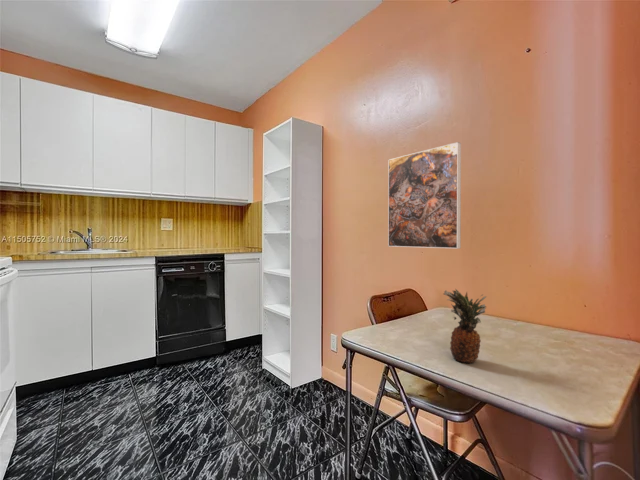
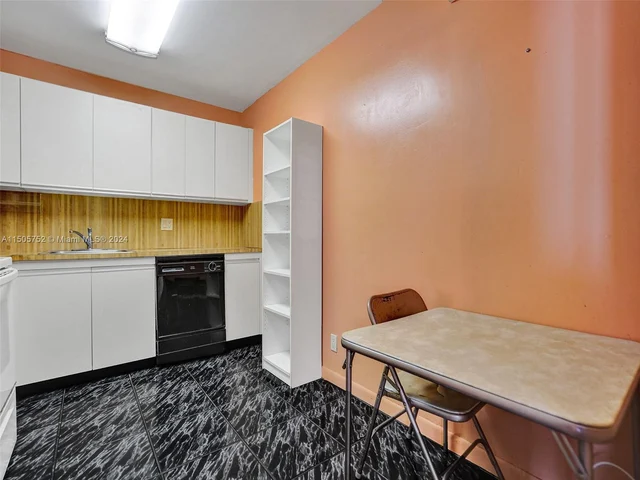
- fruit [443,288,488,364]
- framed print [387,141,462,250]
